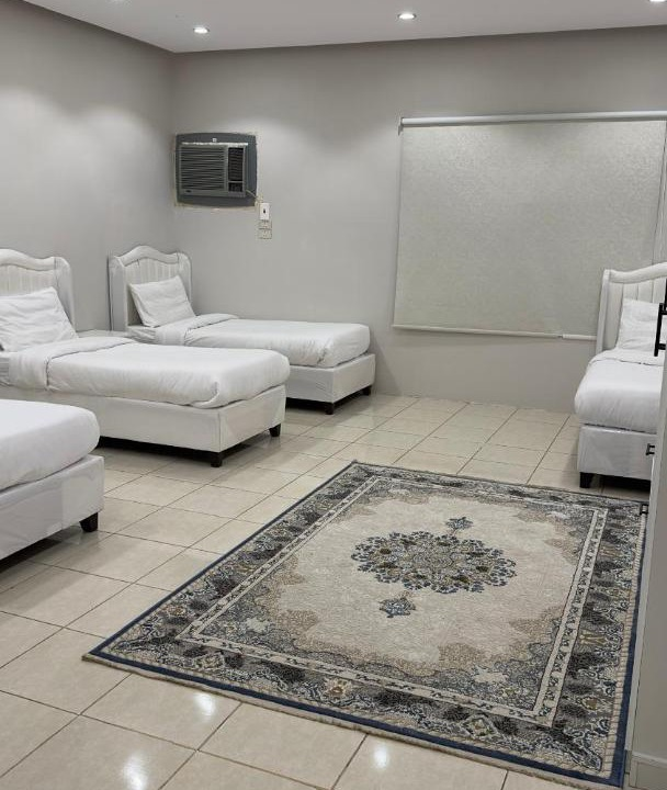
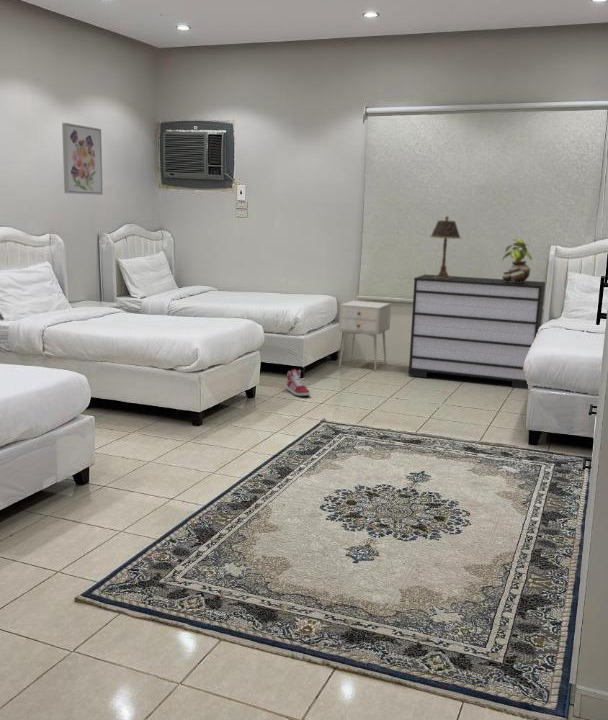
+ potted plant [501,238,533,283]
+ wall art [61,122,104,196]
+ nightstand [338,300,392,372]
+ table lamp [429,215,462,279]
+ sneaker [285,368,311,397]
+ dresser [407,274,546,390]
